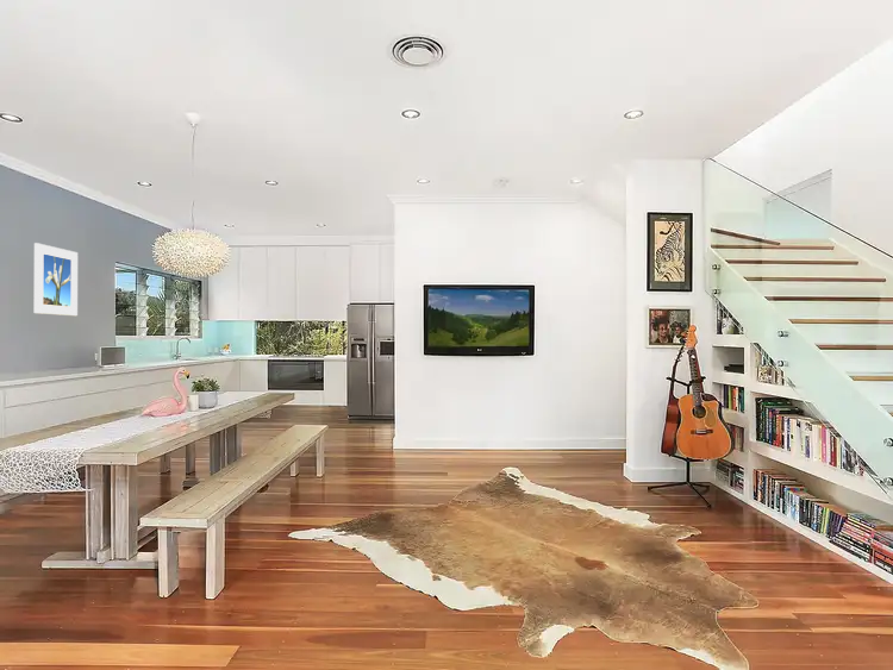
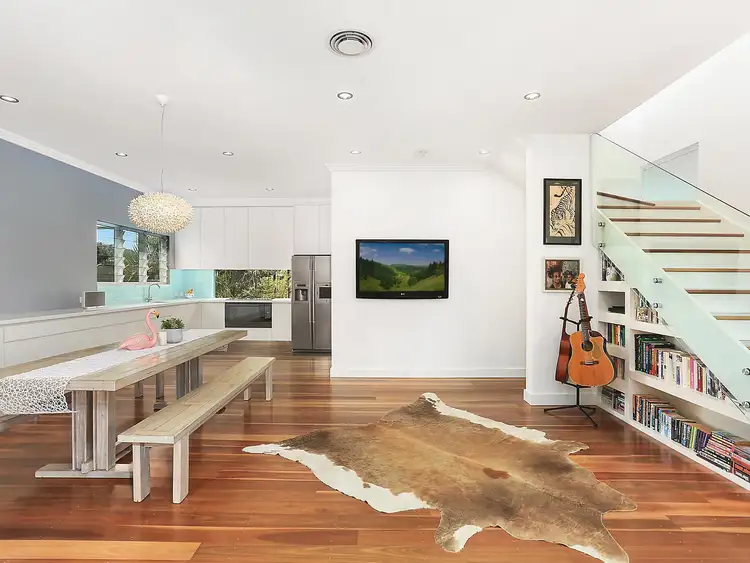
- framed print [33,242,79,317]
